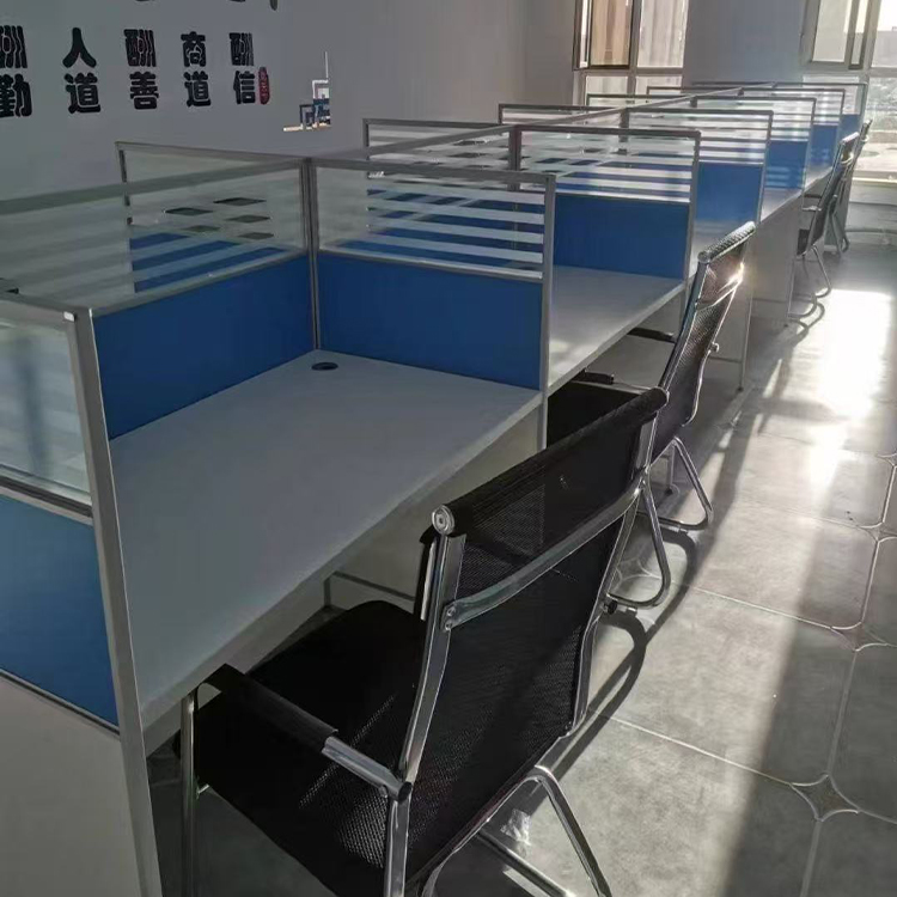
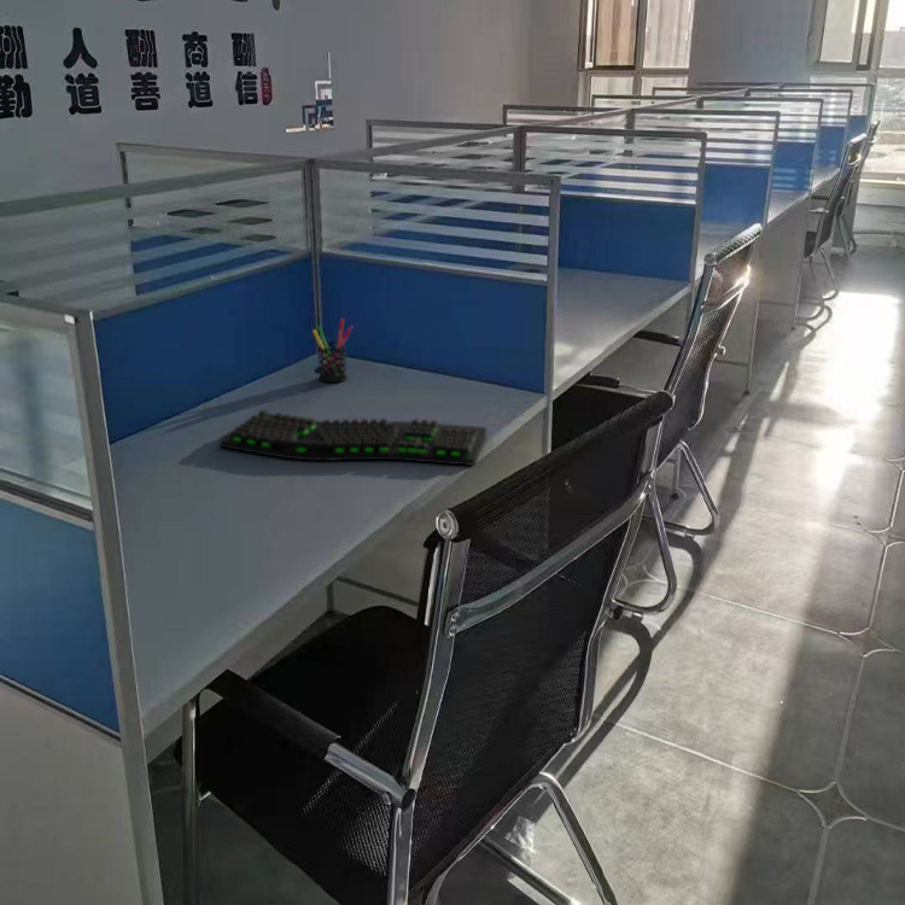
+ pen holder [311,317,355,384]
+ keyboard [218,409,487,467]
